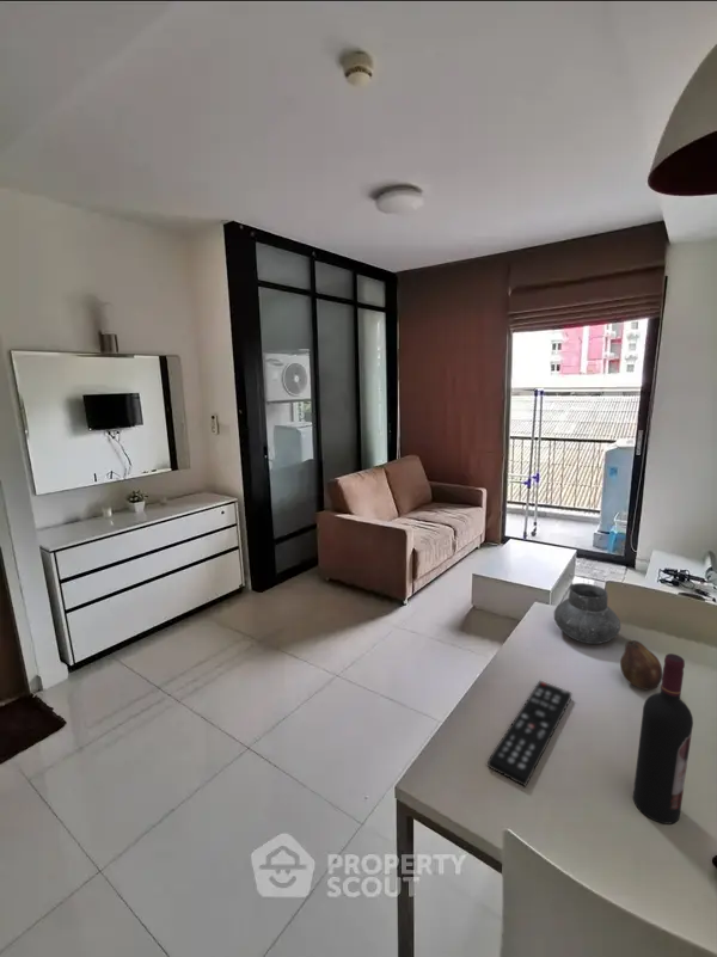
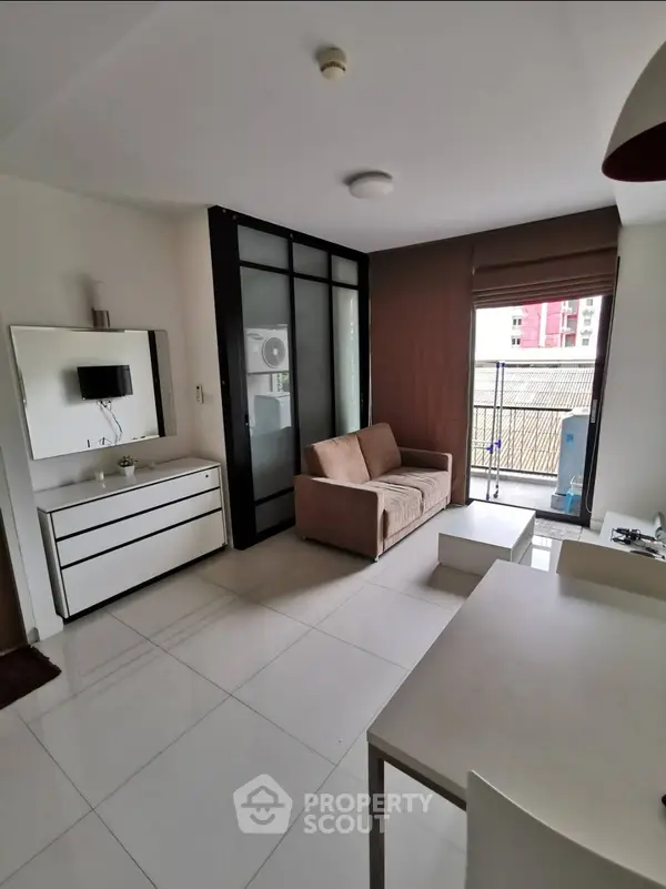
- remote control [486,680,572,787]
- vase [553,582,621,645]
- wine bottle [632,652,694,826]
- fruit [619,638,663,691]
